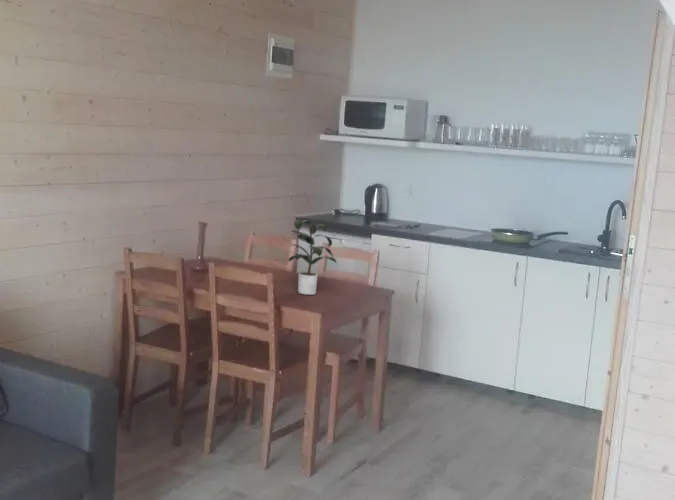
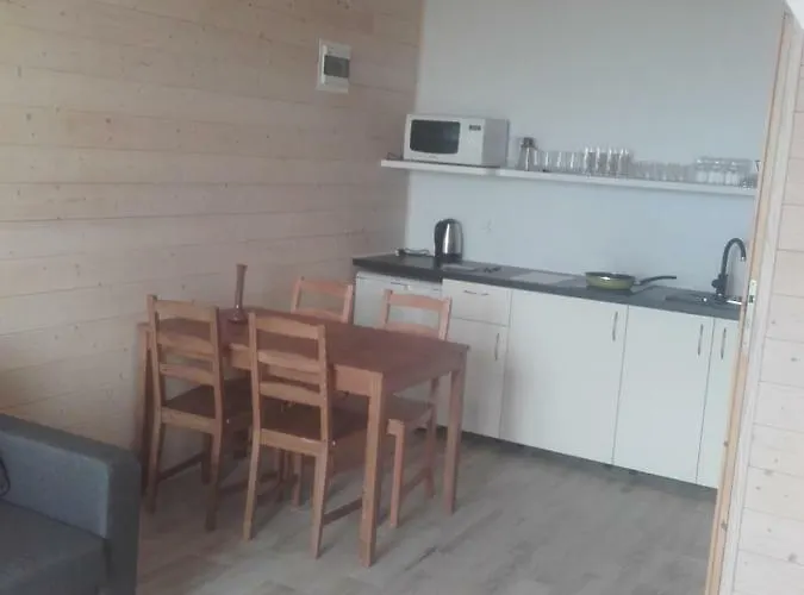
- potted plant [288,219,337,296]
